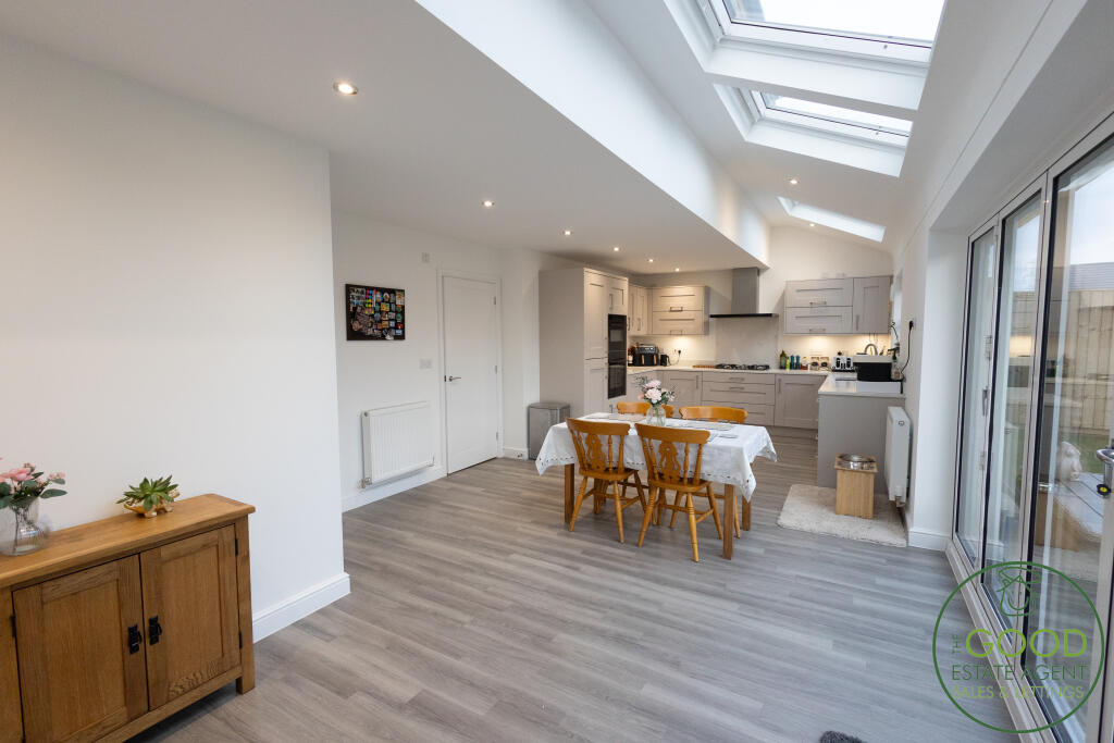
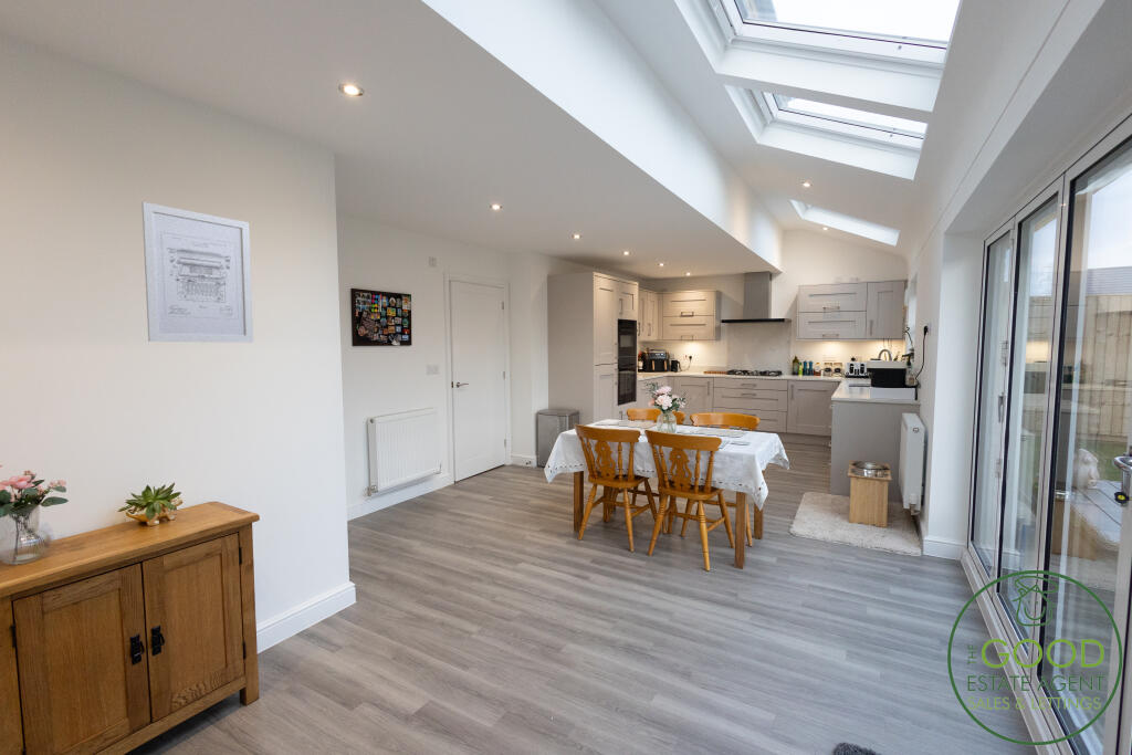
+ wall art [140,201,254,344]
